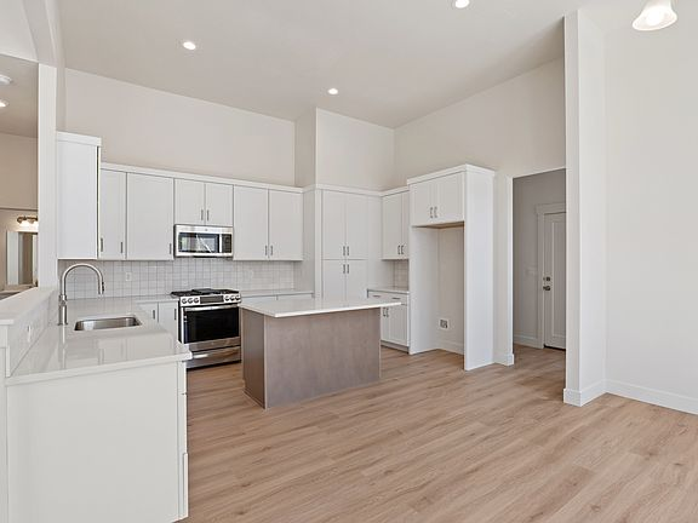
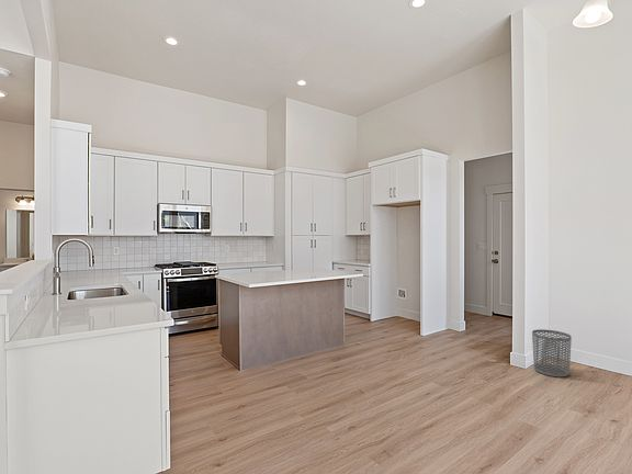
+ waste bin [531,328,573,377]
